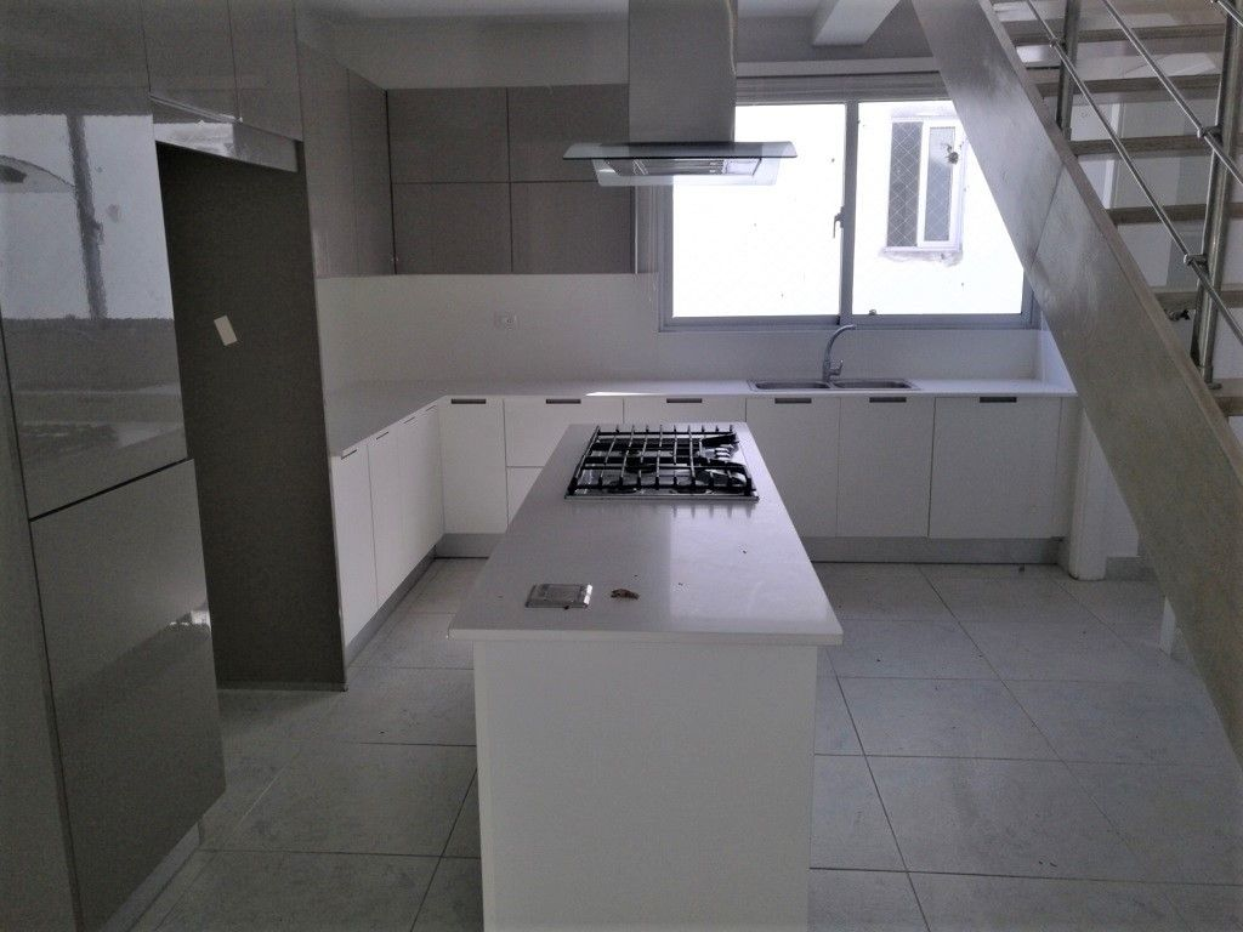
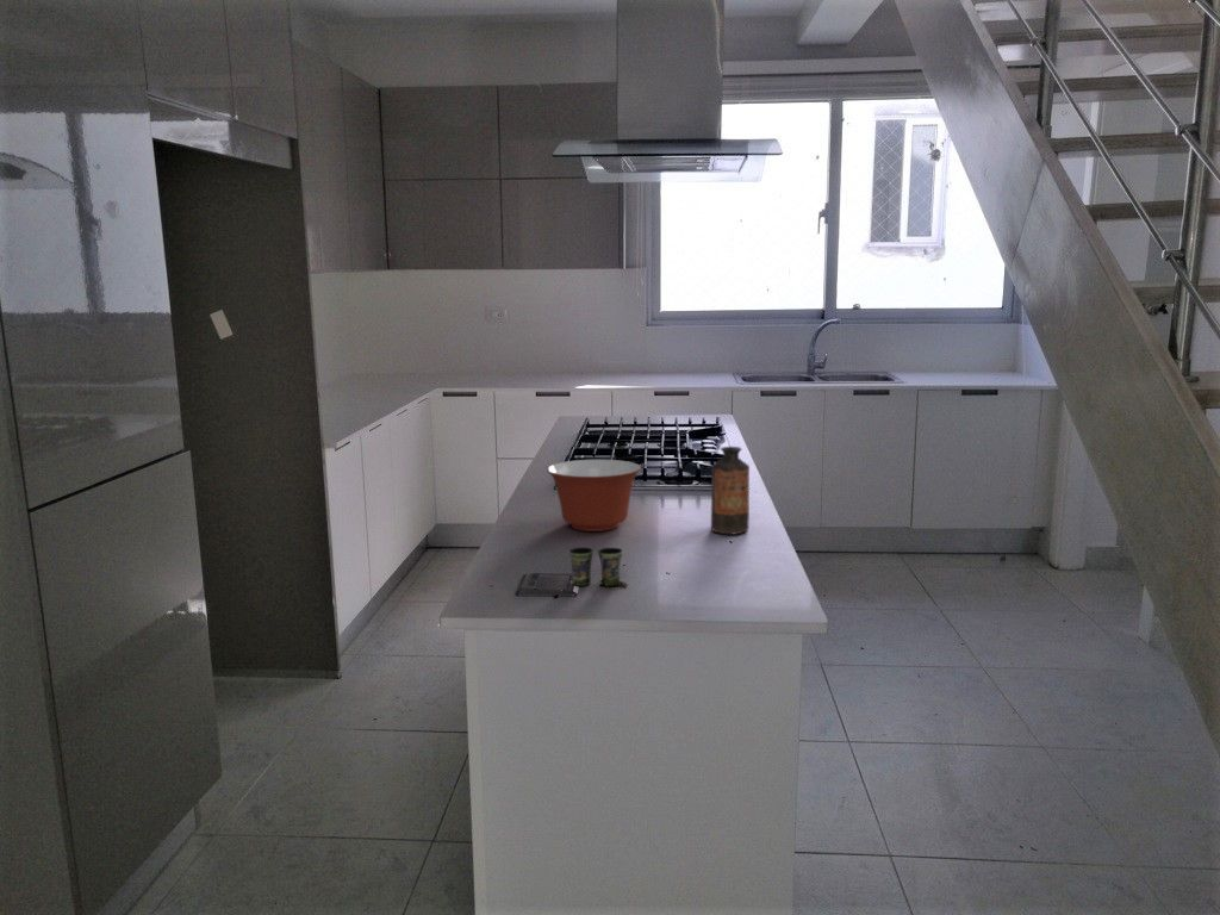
+ cup [567,547,624,587]
+ bottle [710,446,751,535]
+ mixing bowl [546,459,642,533]
